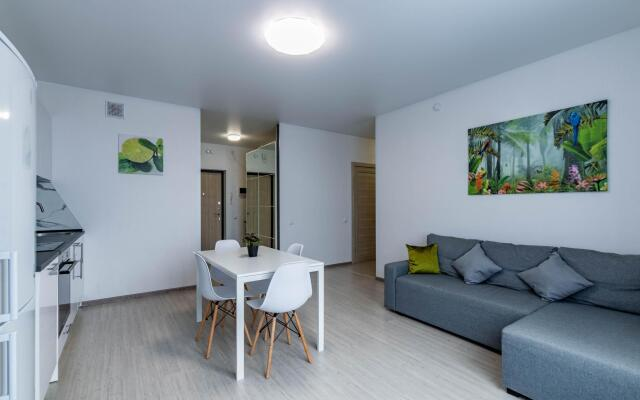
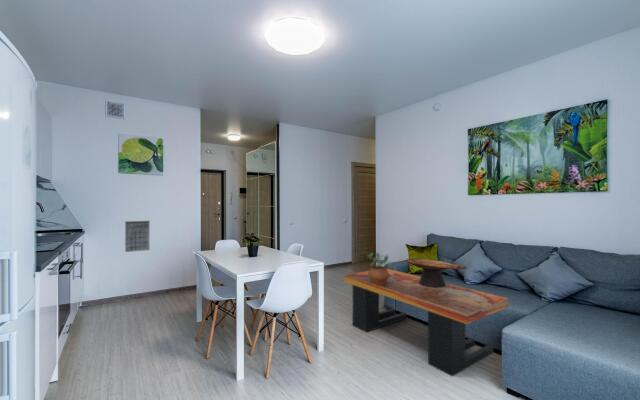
+ calendar [124,217,151,253]
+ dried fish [405,257,468,288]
+ potted plant [366,251,394,284]
+ coffee table [343,268,510,377]
